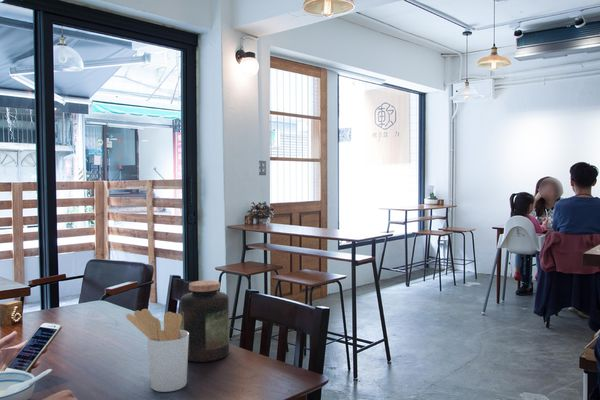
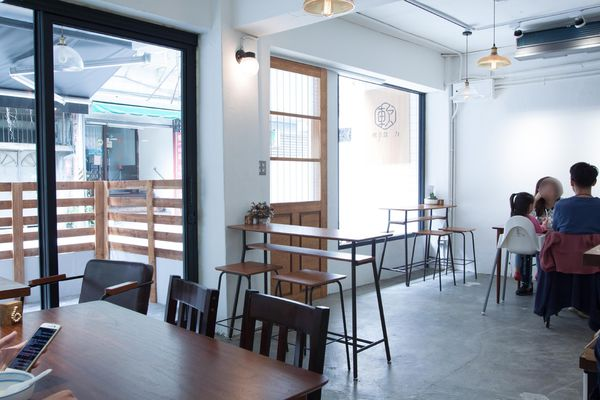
- utensil holder [125,308,189,393]
- jar [179,280,230,363]
